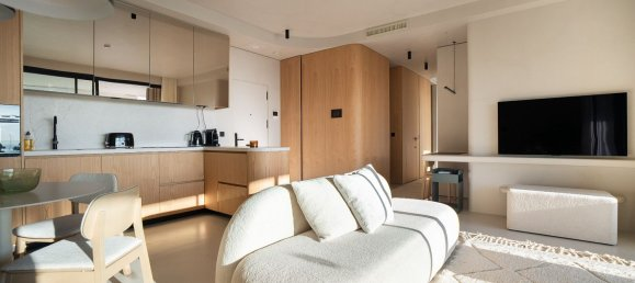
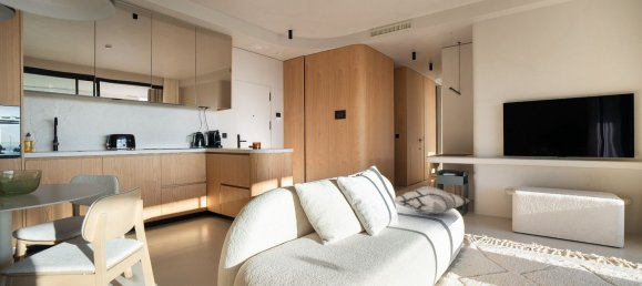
+ decorative pillow [394,185,471,215]
